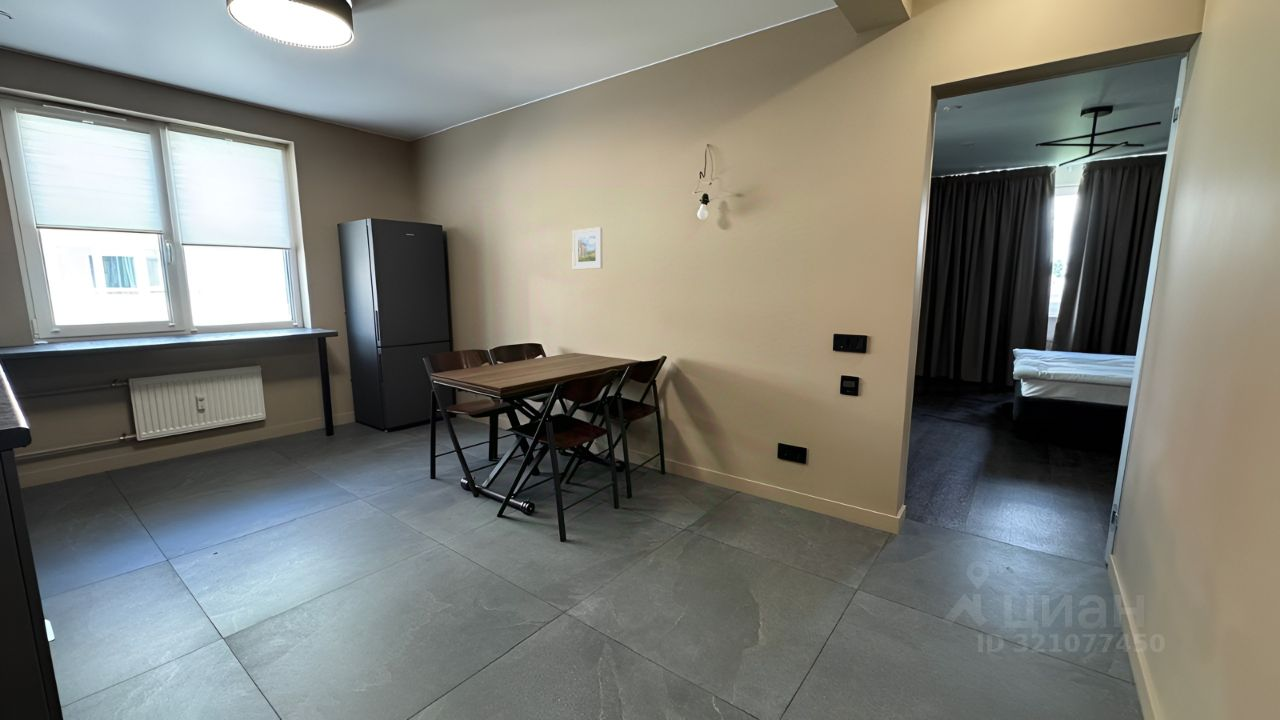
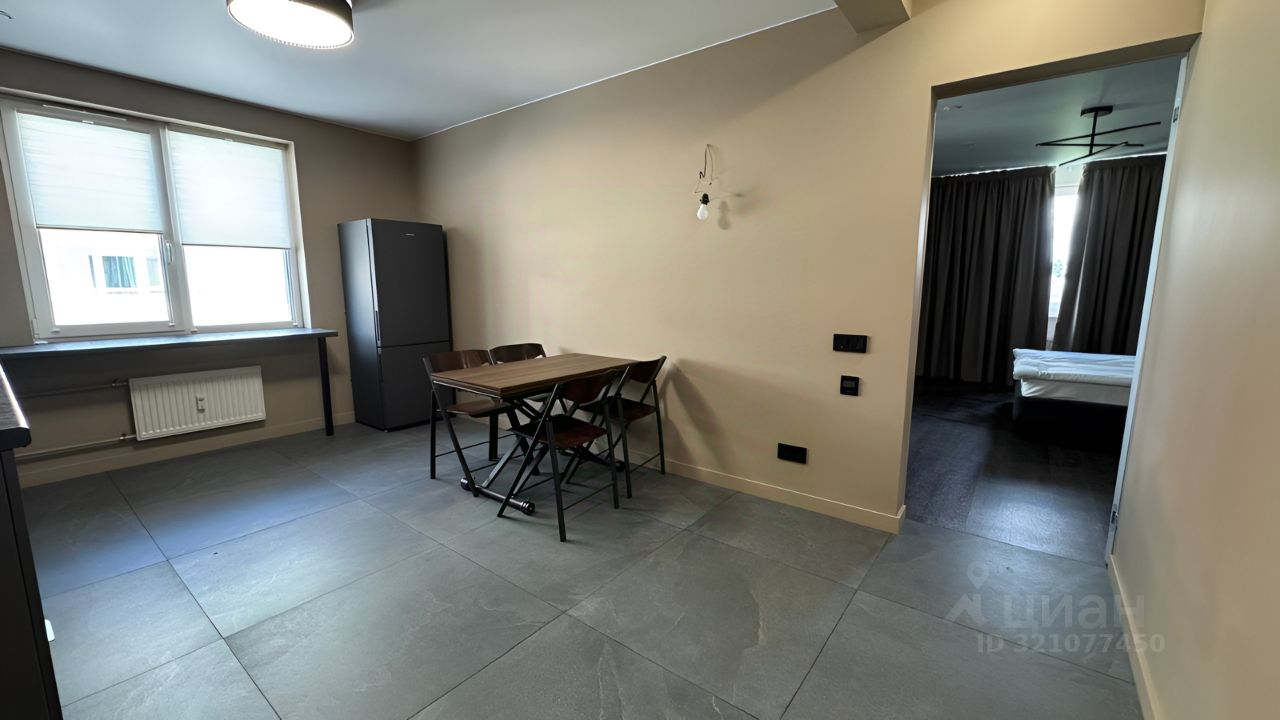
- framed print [571,226,603,271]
